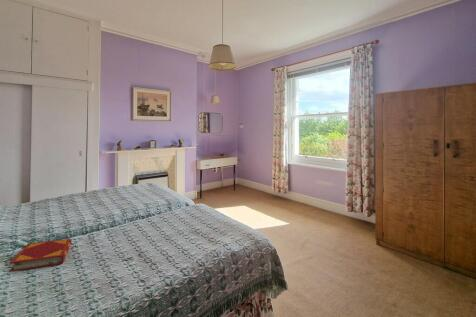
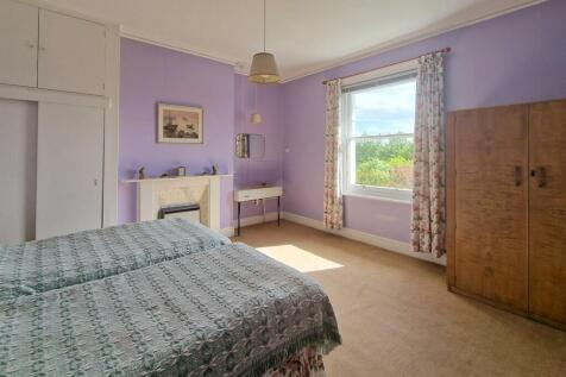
- hardback book [8,238,72,273]
